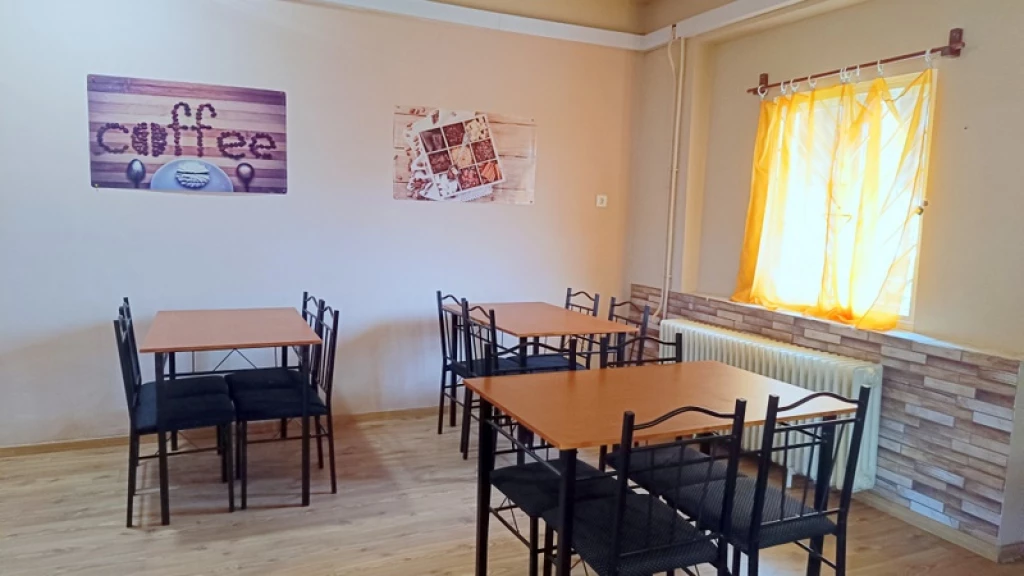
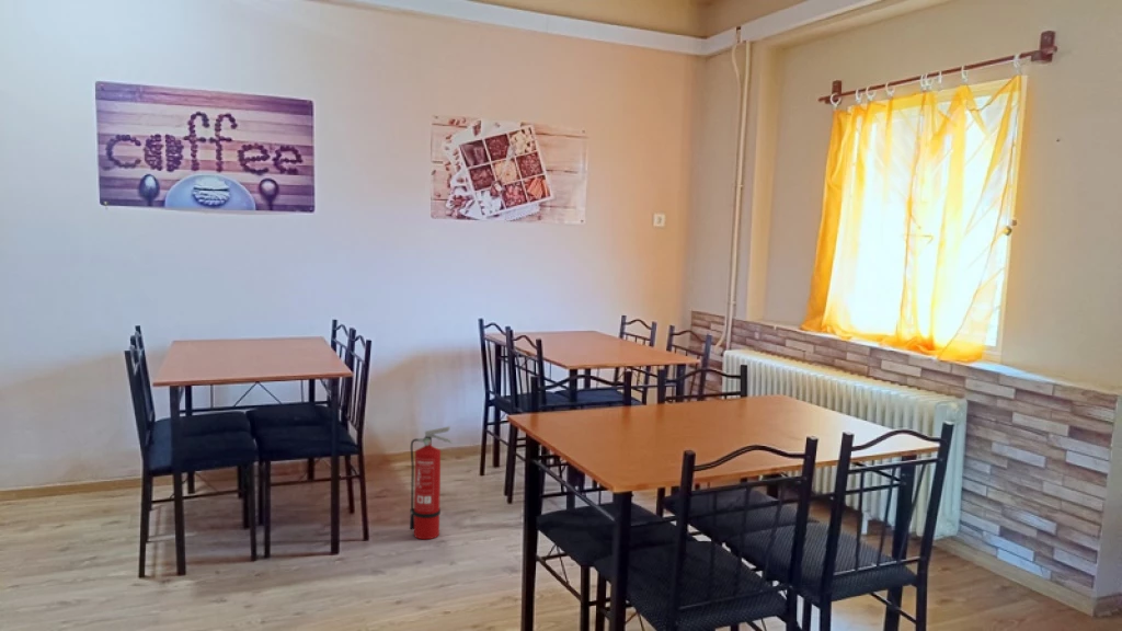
+ fire extinguisher [409,425,454,540]
